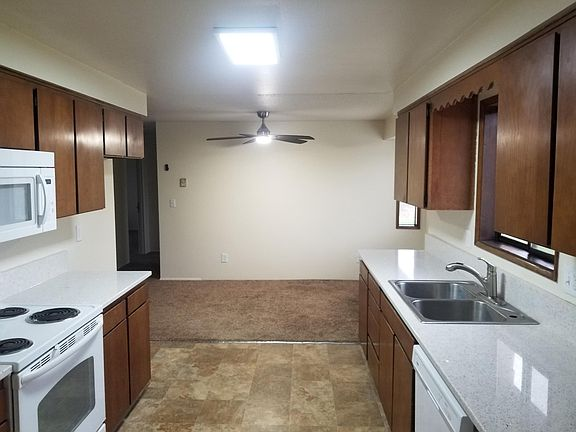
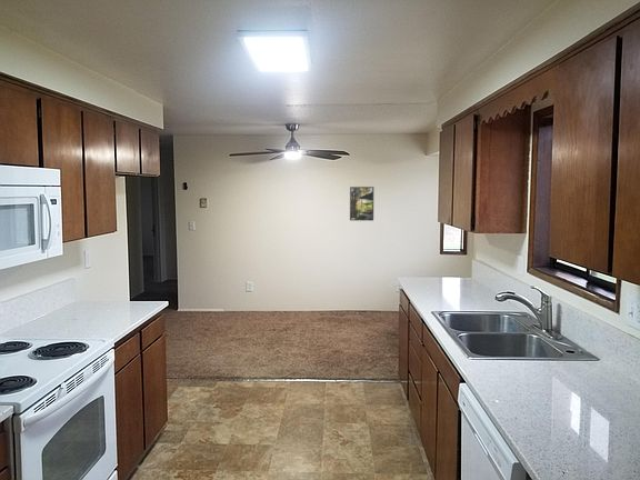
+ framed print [349,186,374,222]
